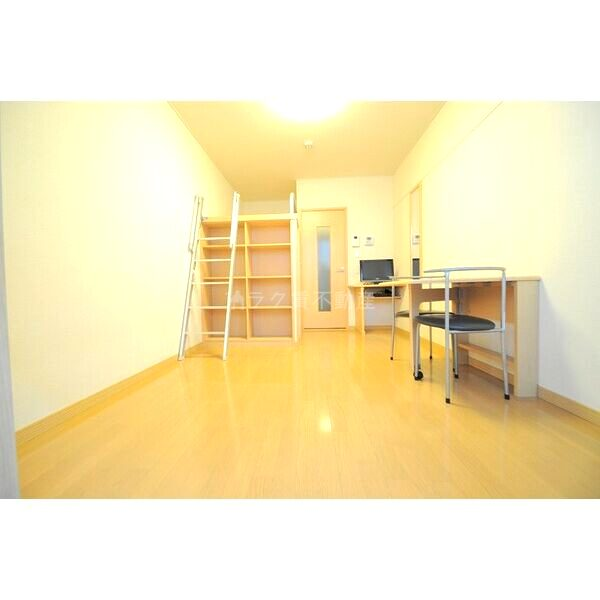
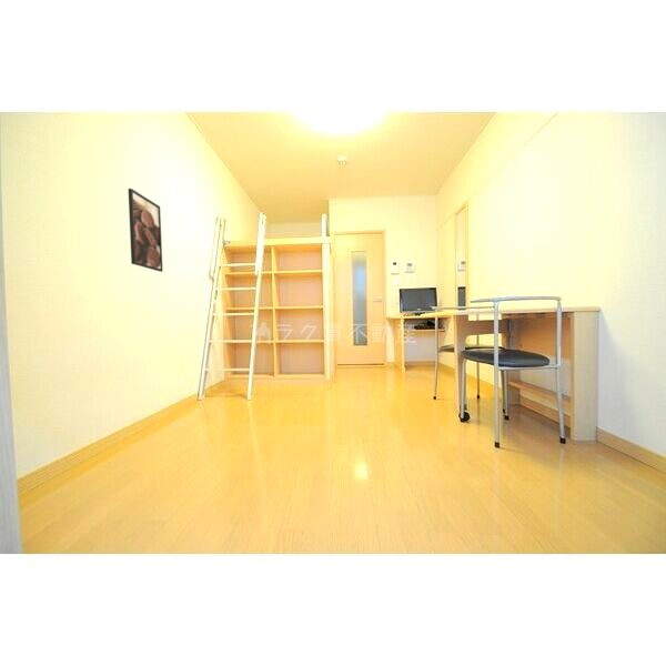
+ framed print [128,188,164,273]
